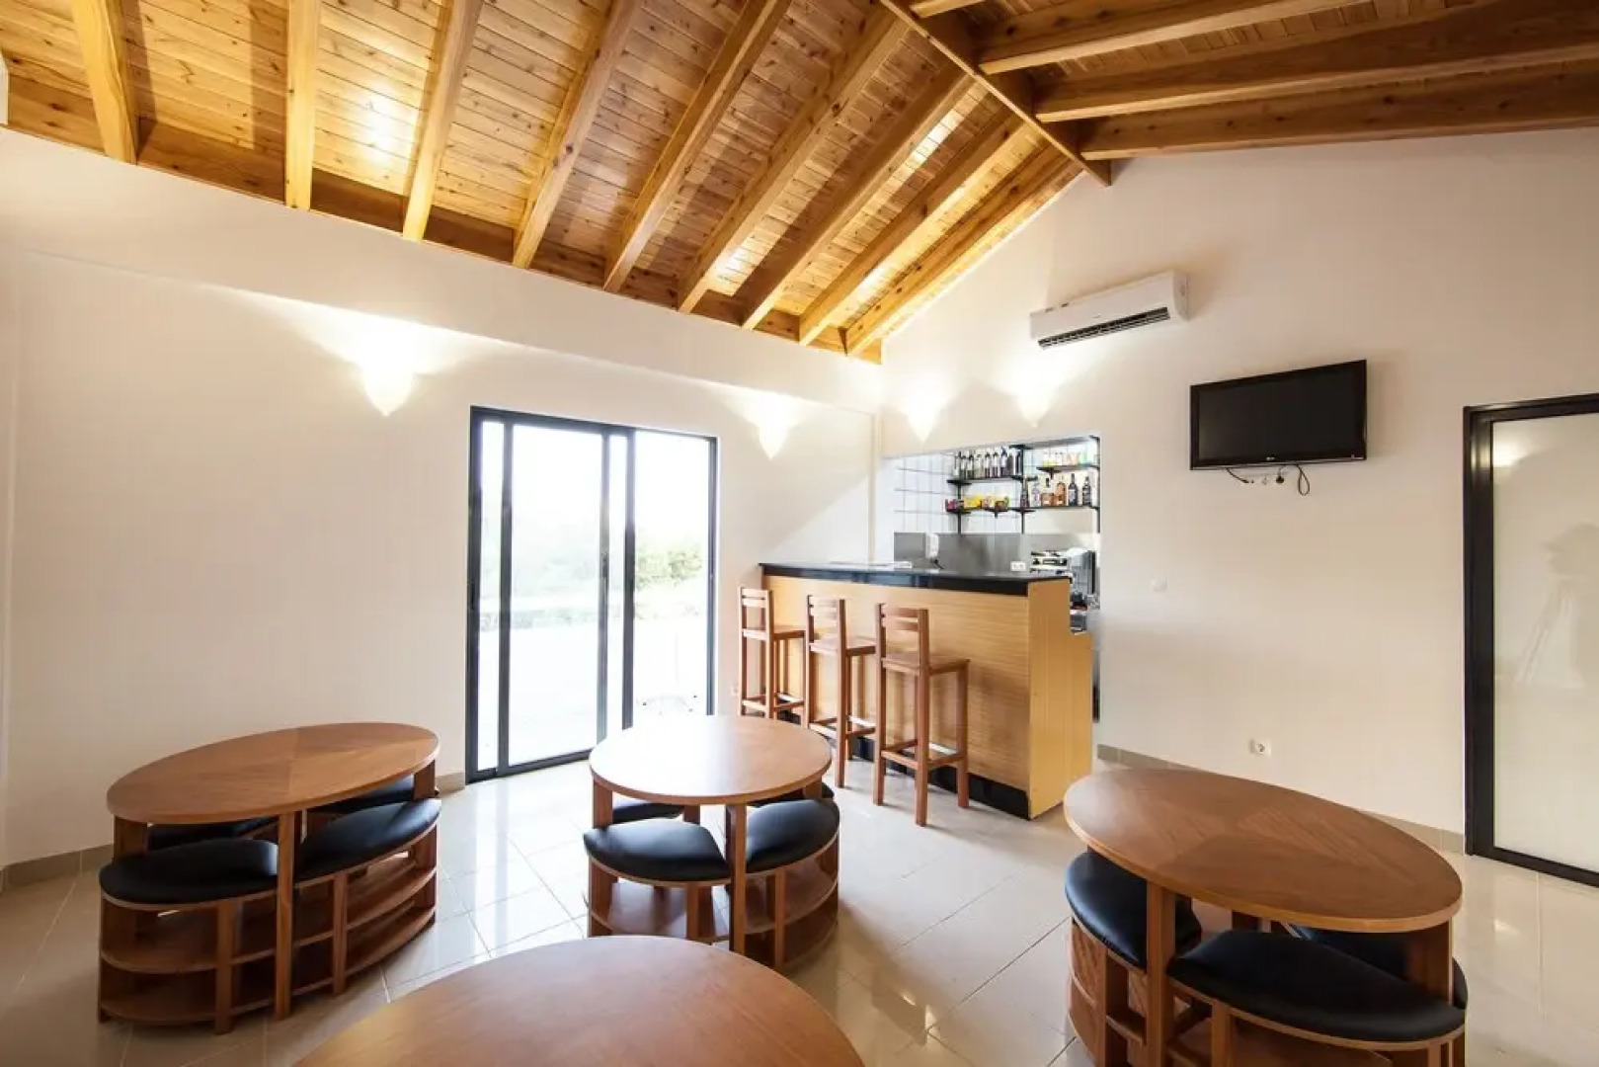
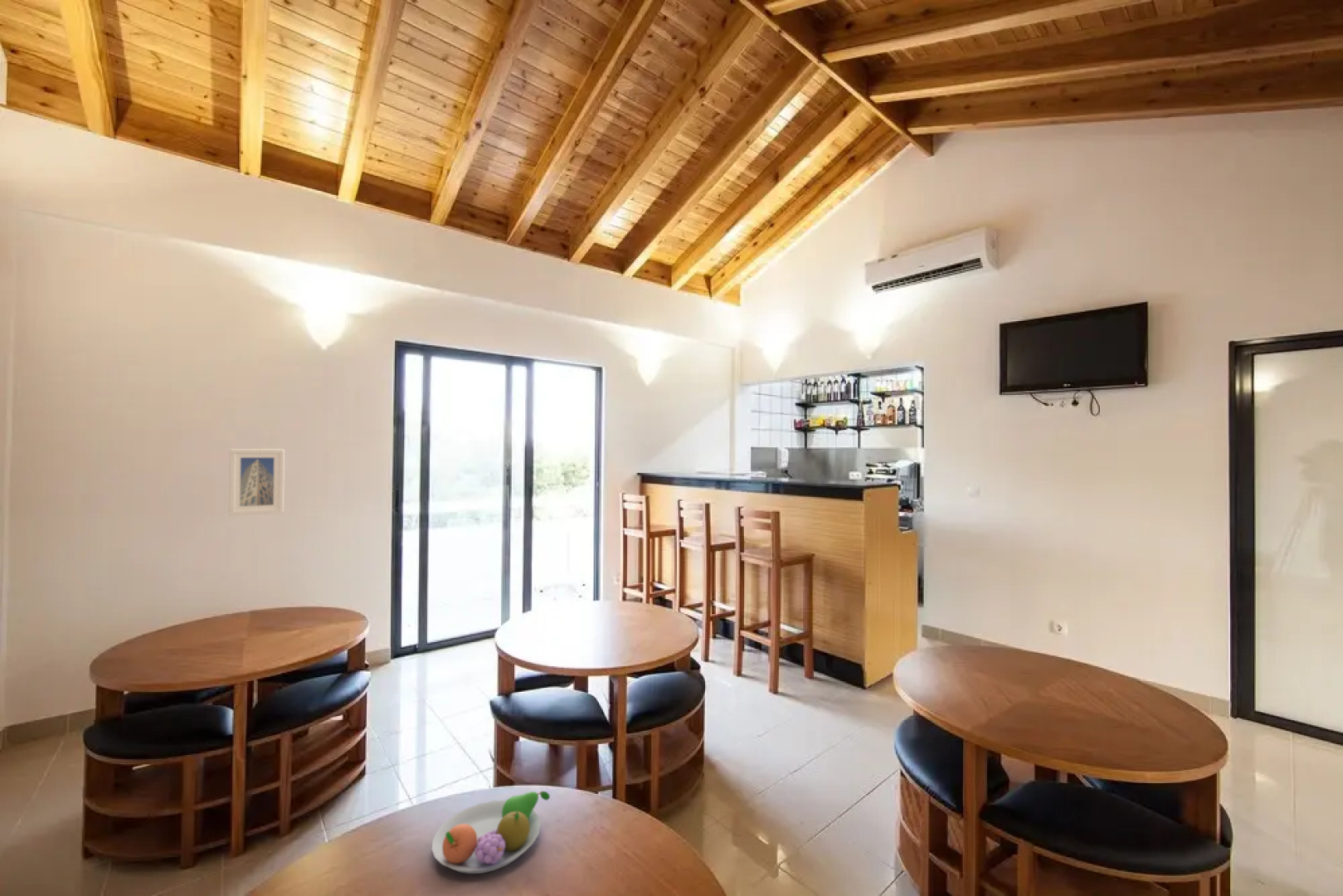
+ fruit bowl [431,790,551,874]
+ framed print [228,448,285,516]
